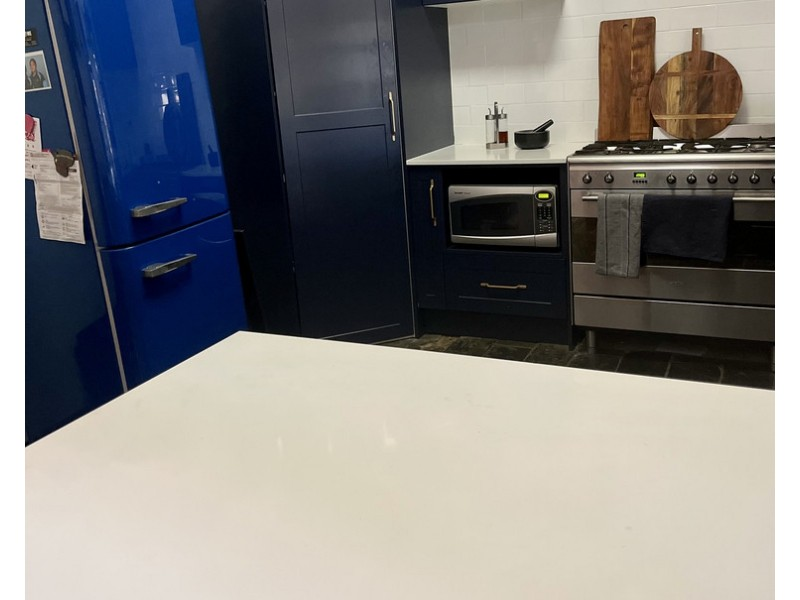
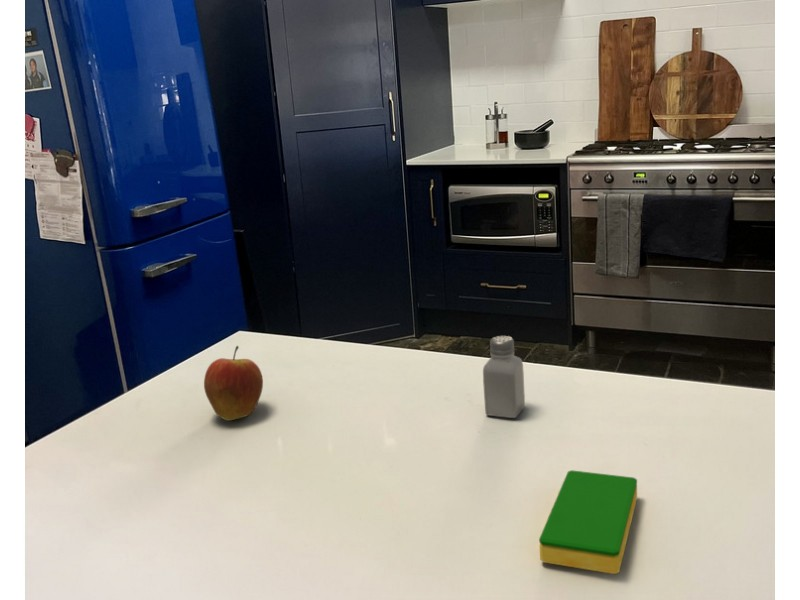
+ apple [203,345,264,422]
+ saltshaker [482,335,526,419]
+ dish sponge [538,469,638,575]
